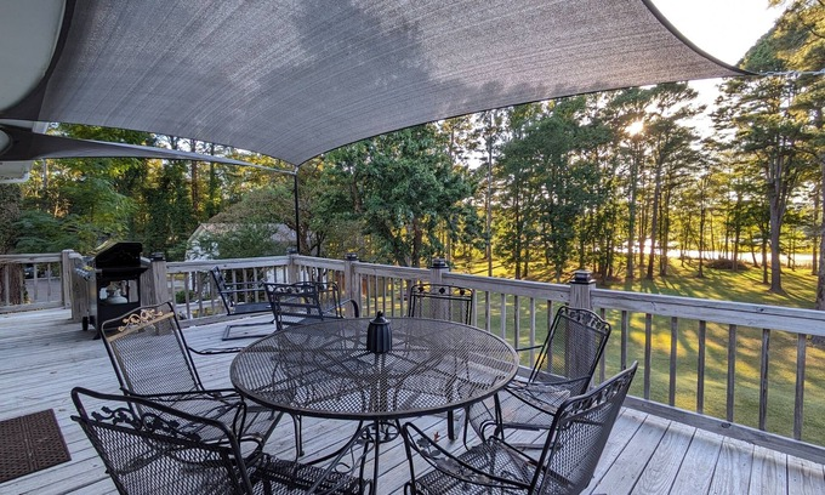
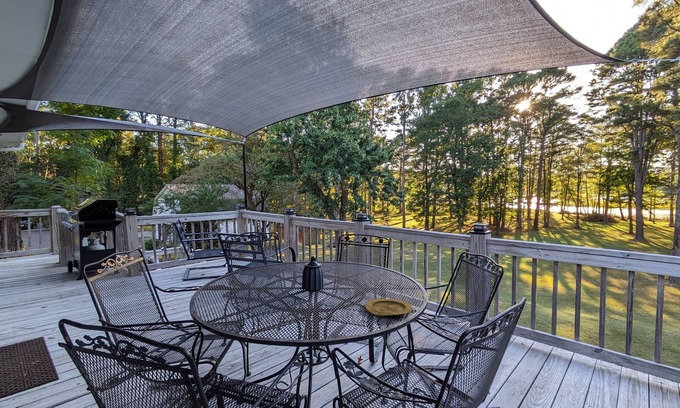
+ plate [364,298,413,316]
